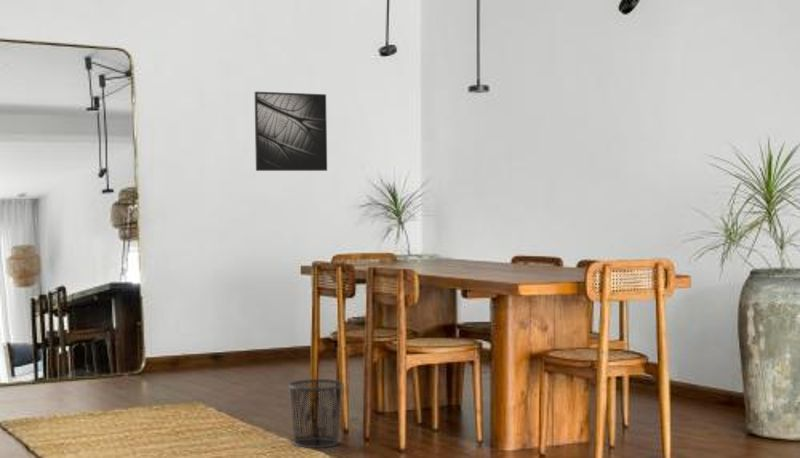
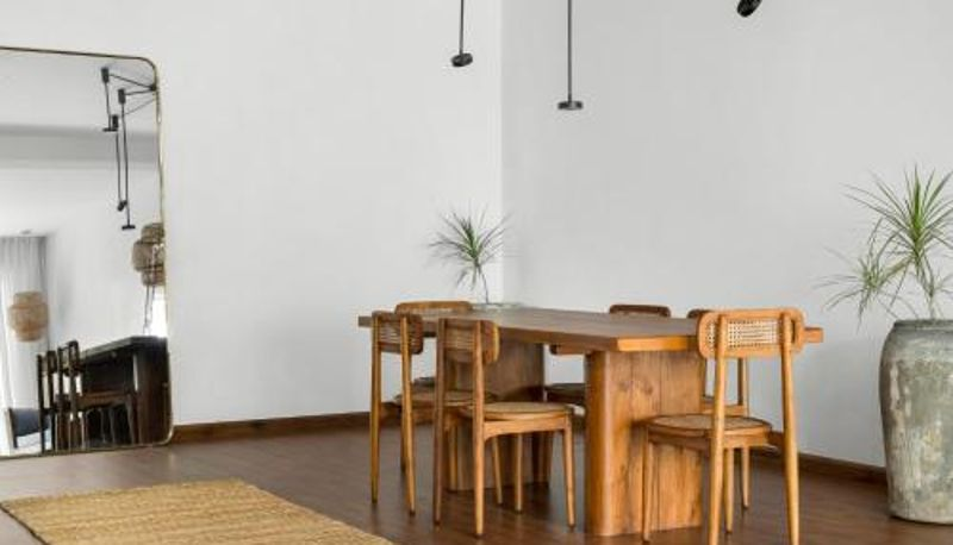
- waste bin [287,378,344,449]
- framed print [254,91,328,172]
